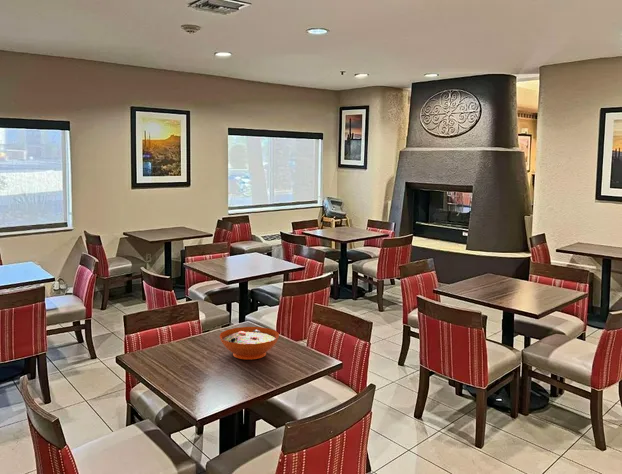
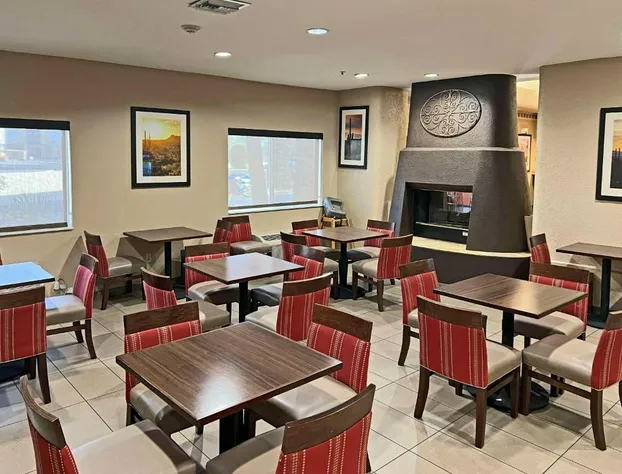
- decorative bowl [218,326,280,360]
